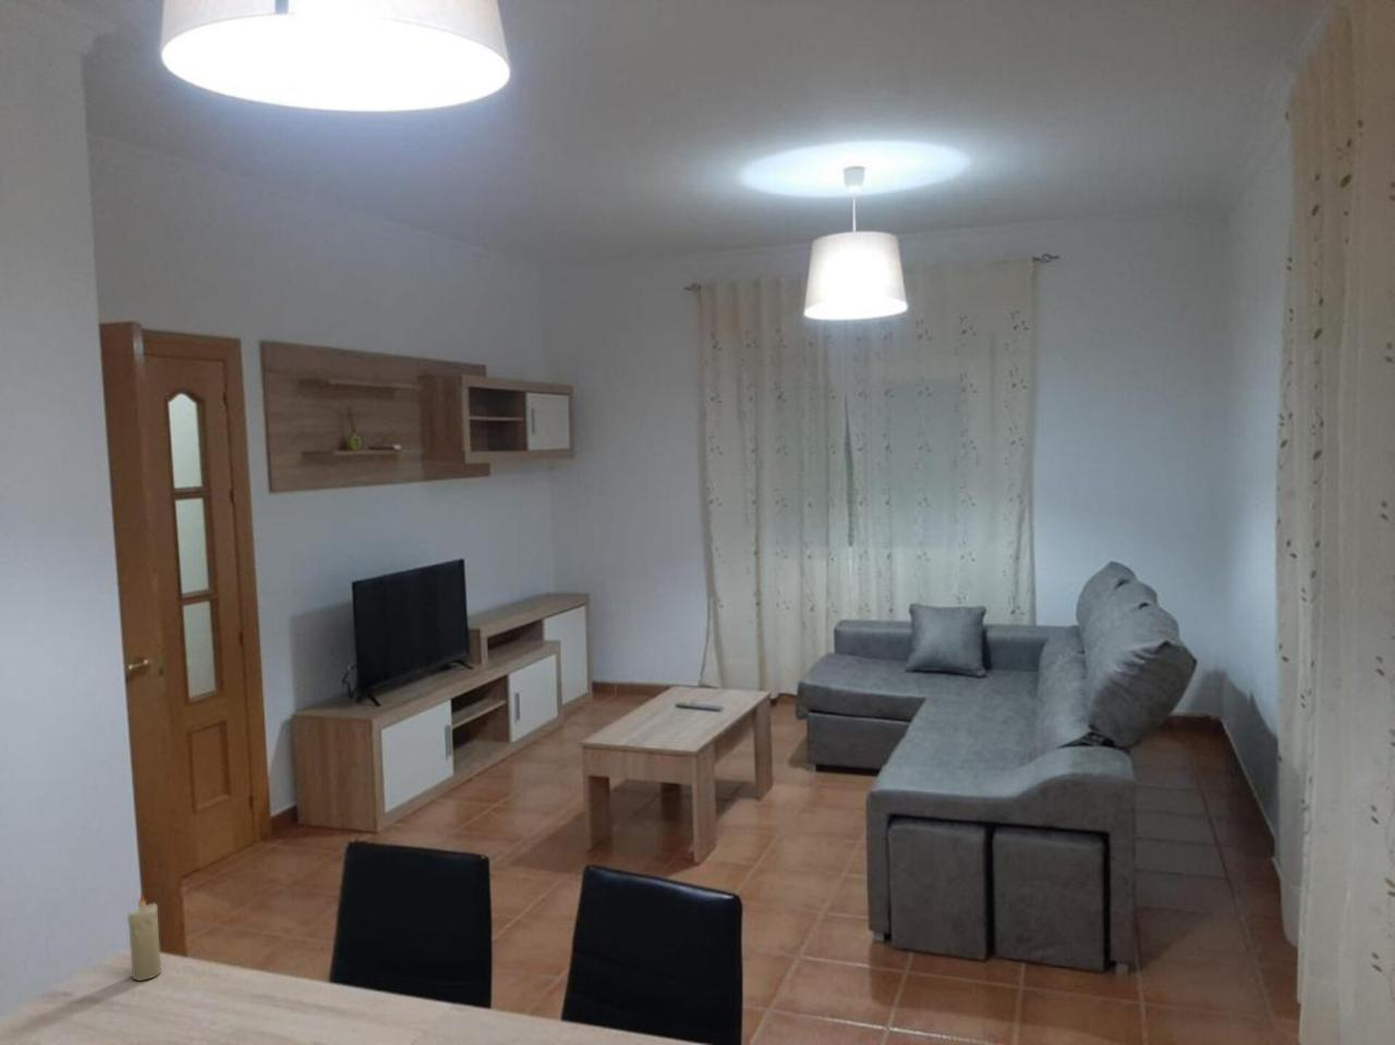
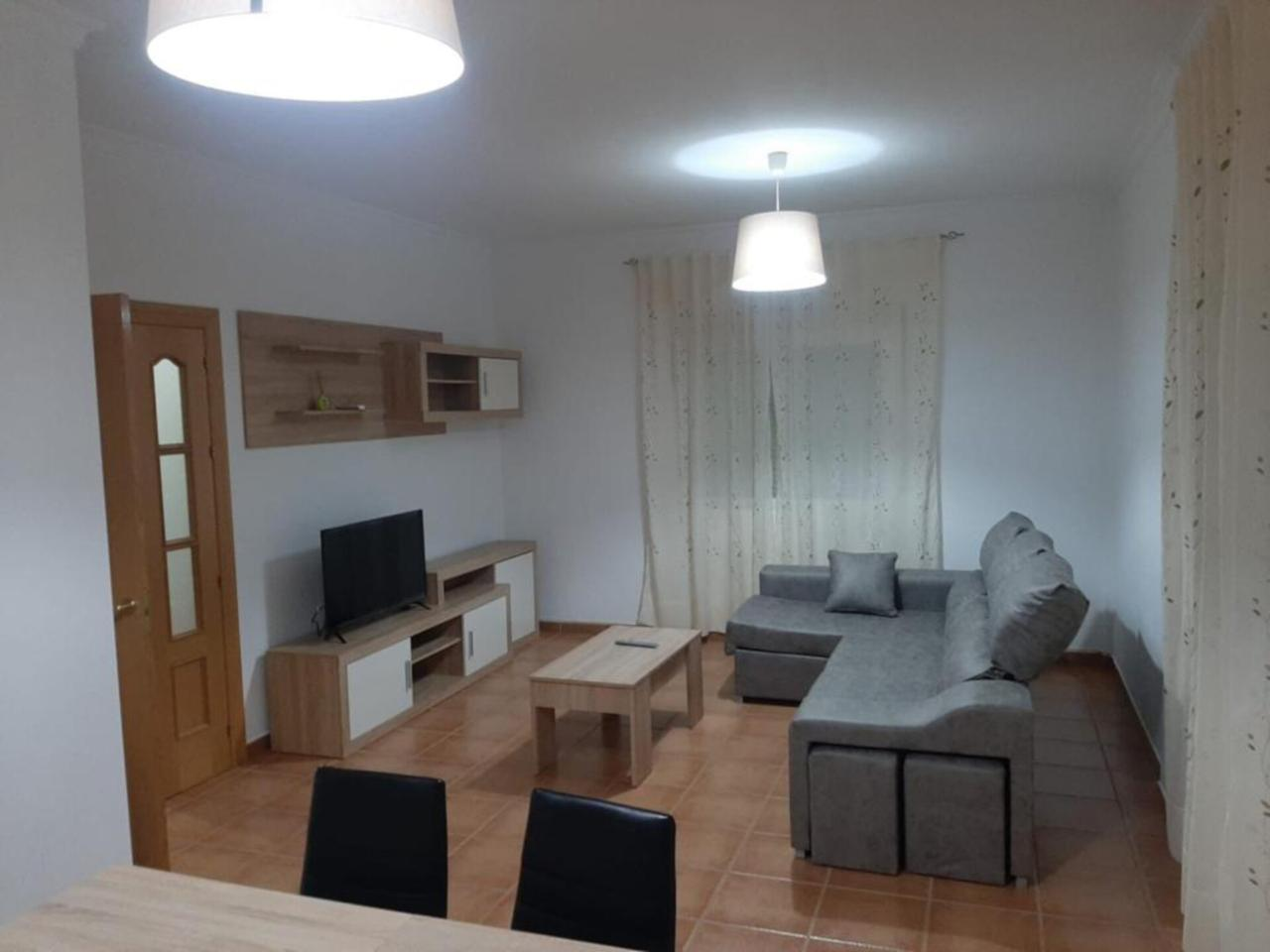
- candle [126,892,163,981]
